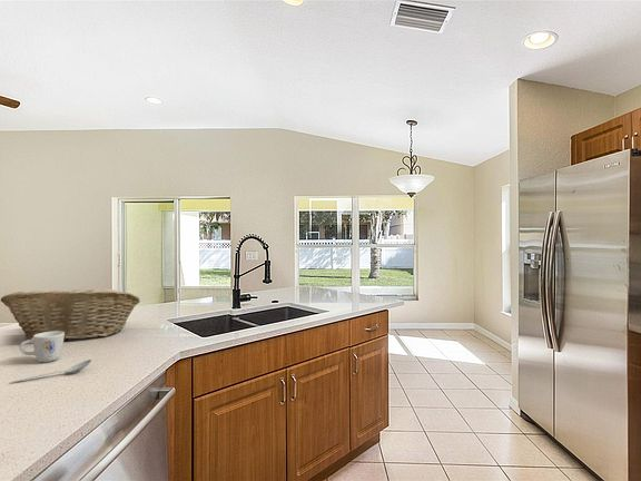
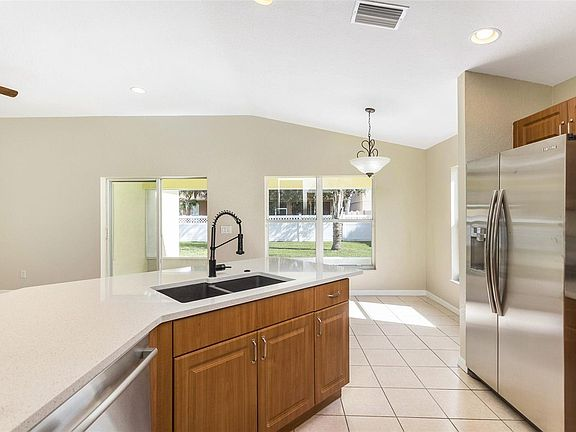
- mug [19,331,65,363]
- fruit basket [0,288,141,342]
- spoon [9,359,92,384]
